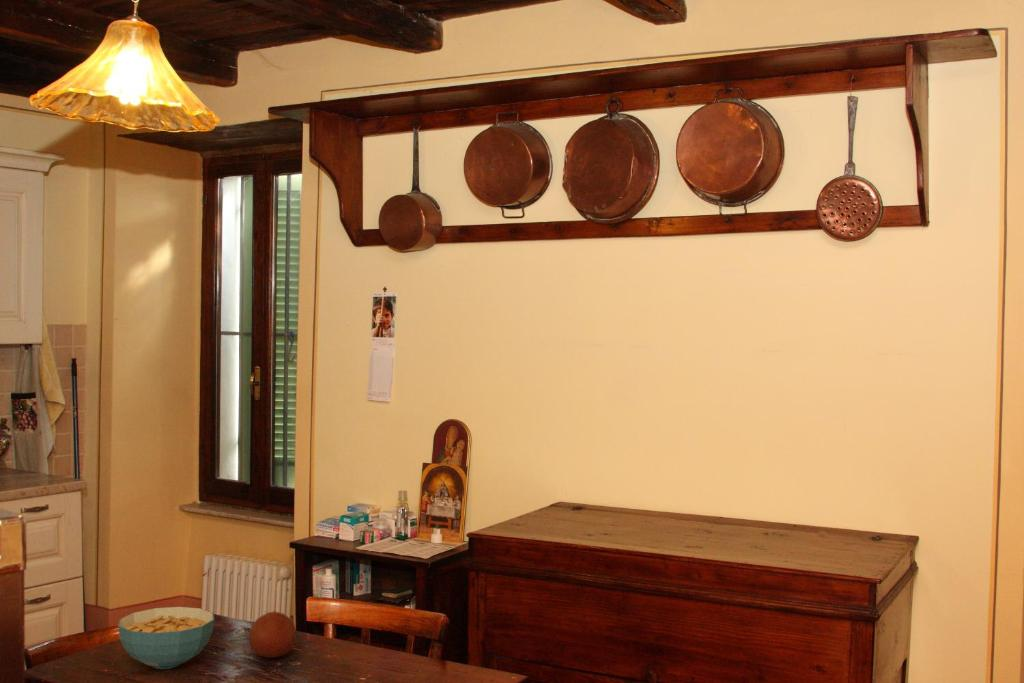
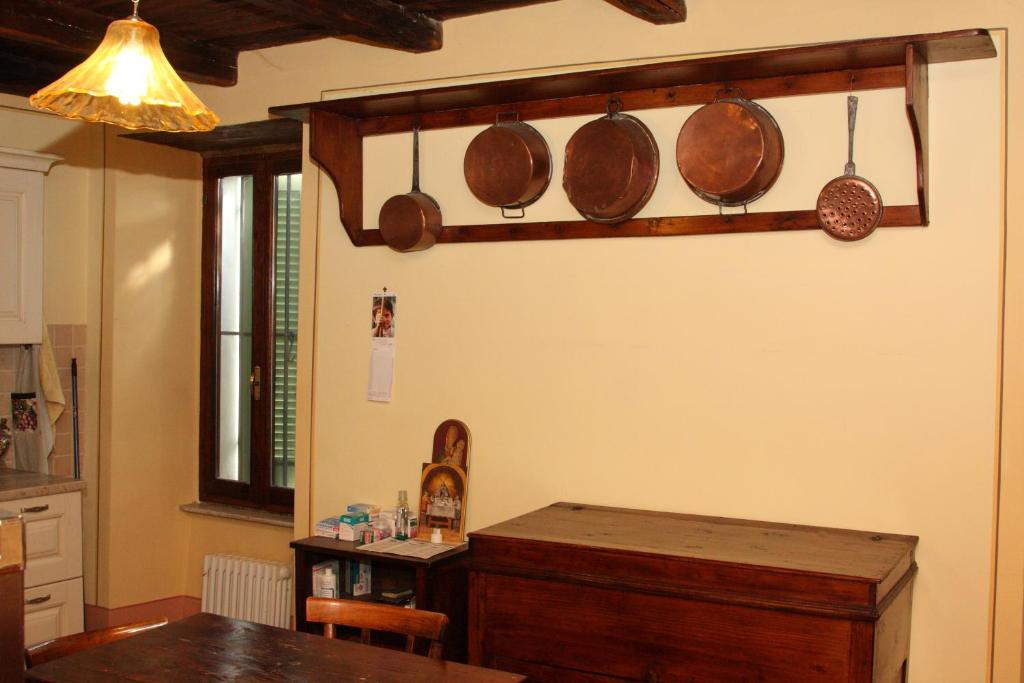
- cereal bowl [117,606,215,670]
- fruit [248,610,297,659]
